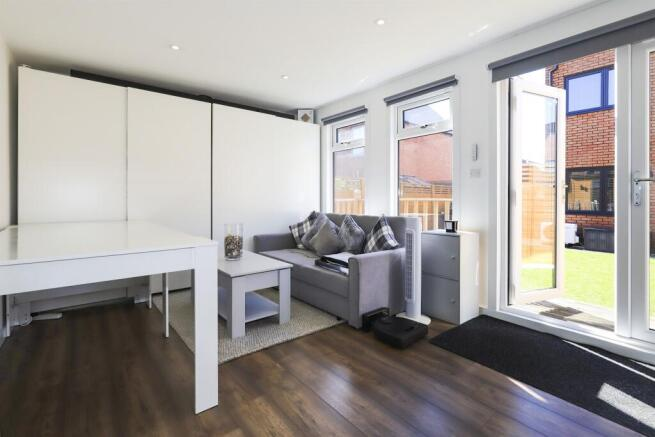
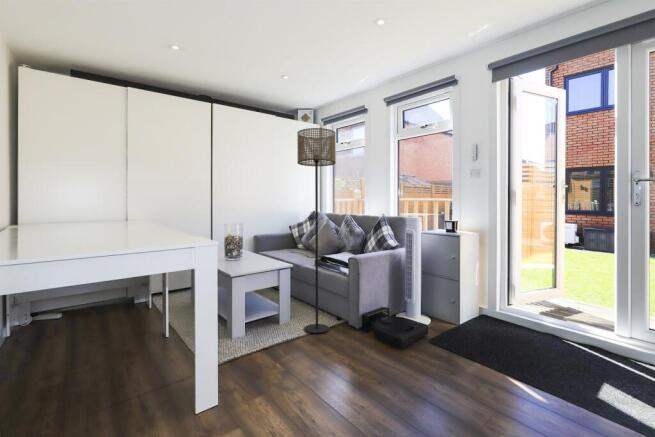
+ floor lamp [296,127,337,334]
